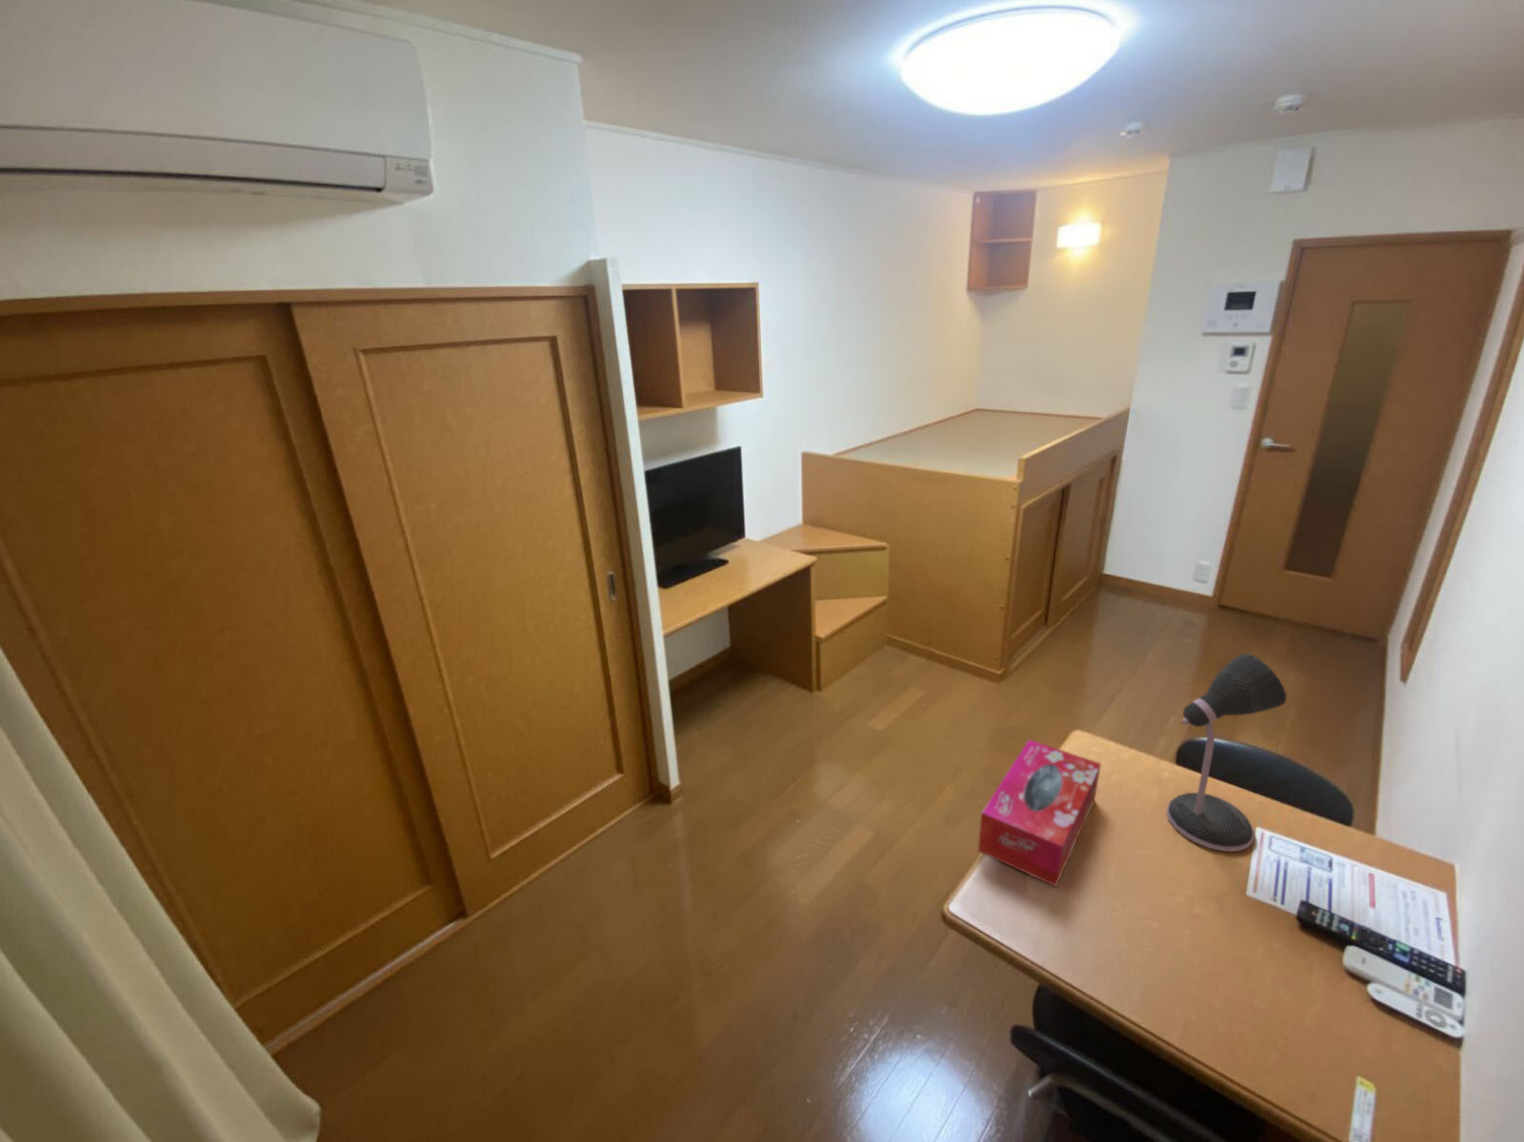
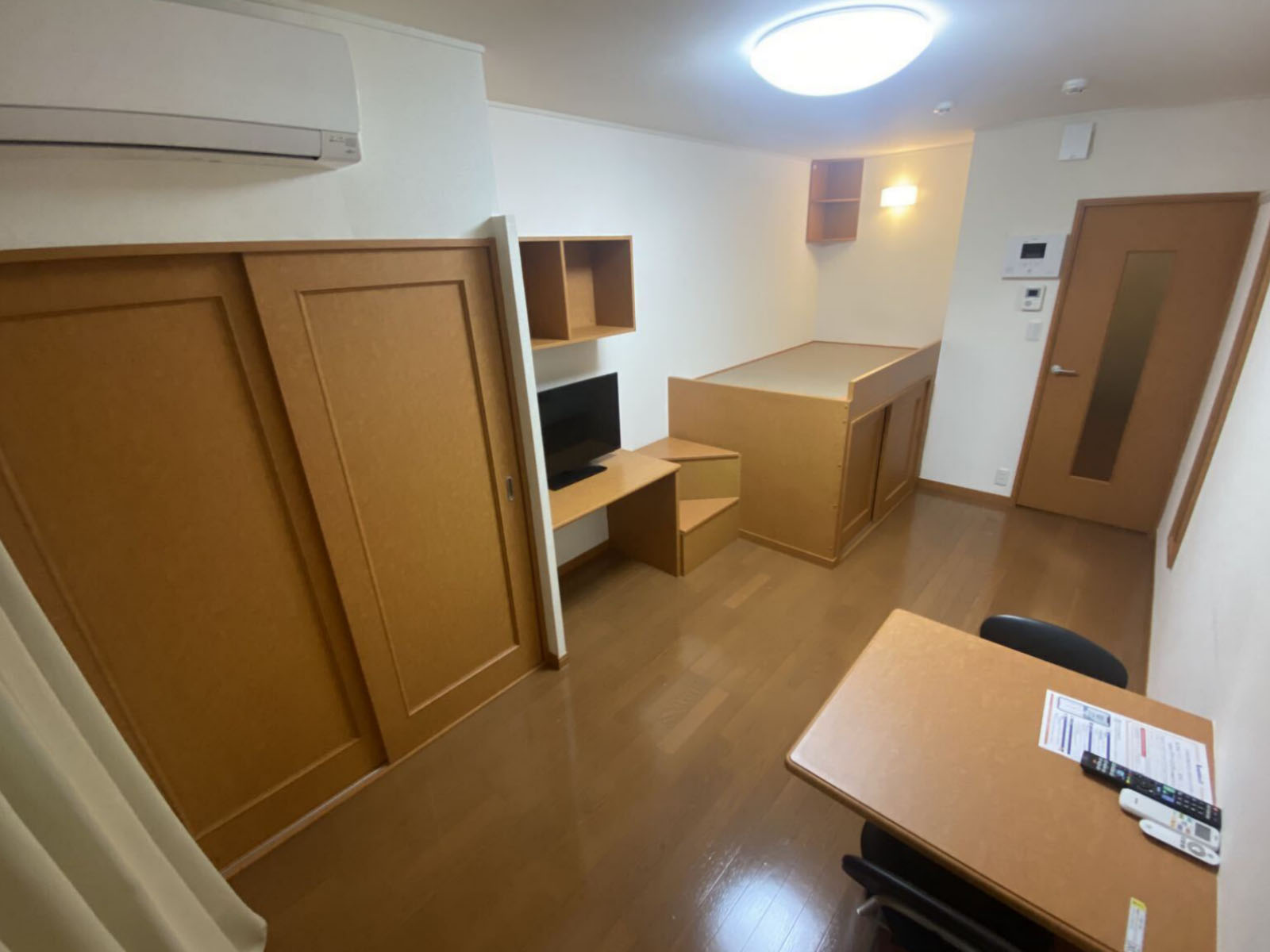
- tissue box [977,739,1102,888]
- desk lamp [1165,653,1286,853]
